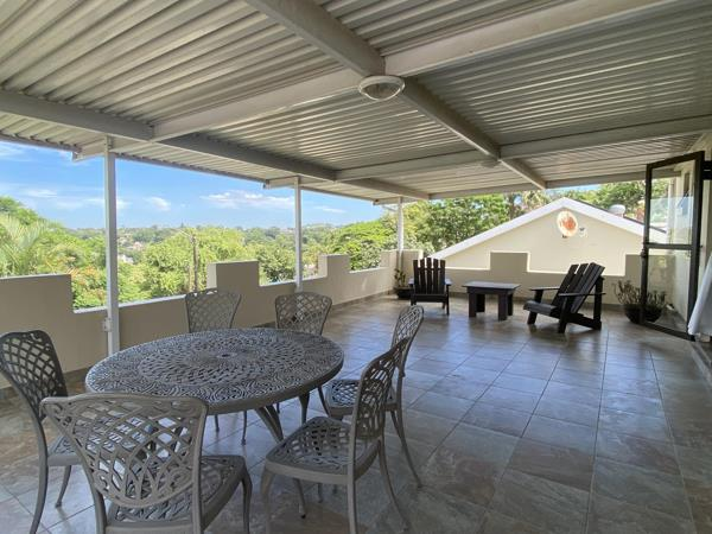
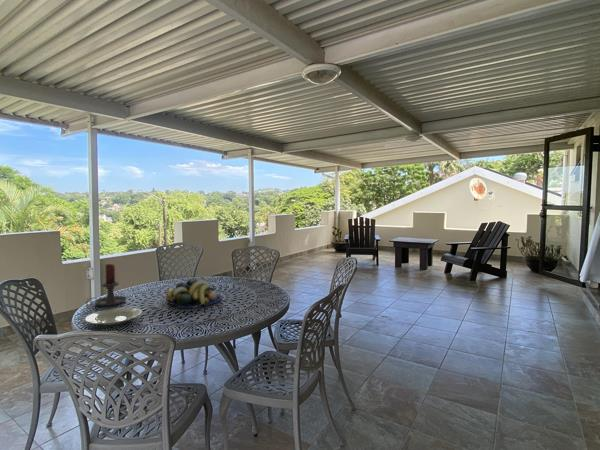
+ candle holder [85,263,128,307]
+ fruit bowl [165,278,223,309]
+ plate [84,307,143,326]
